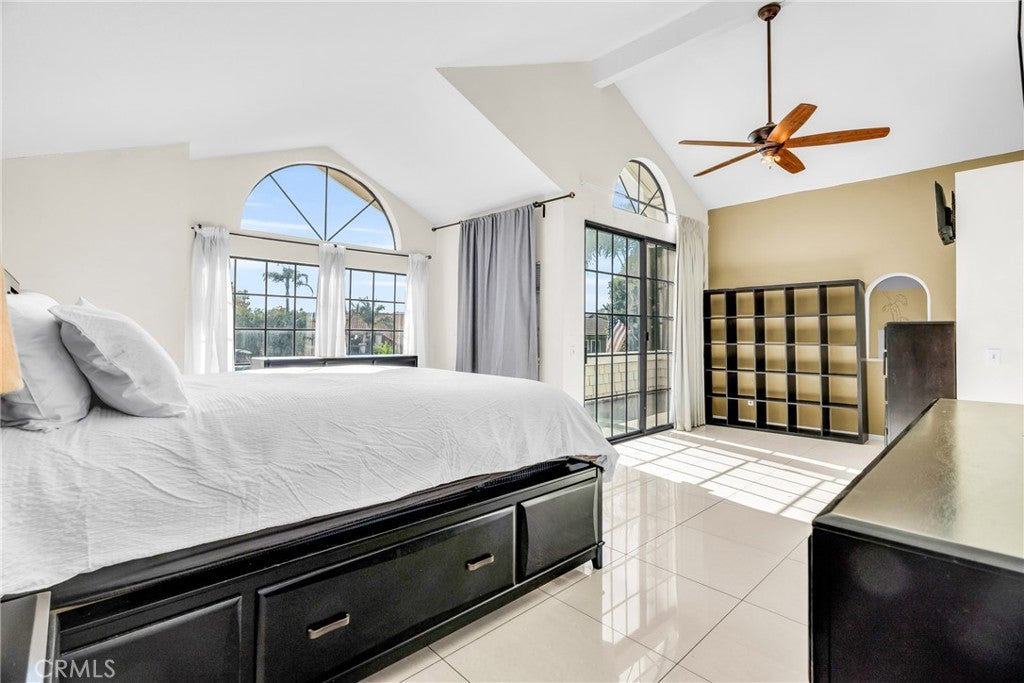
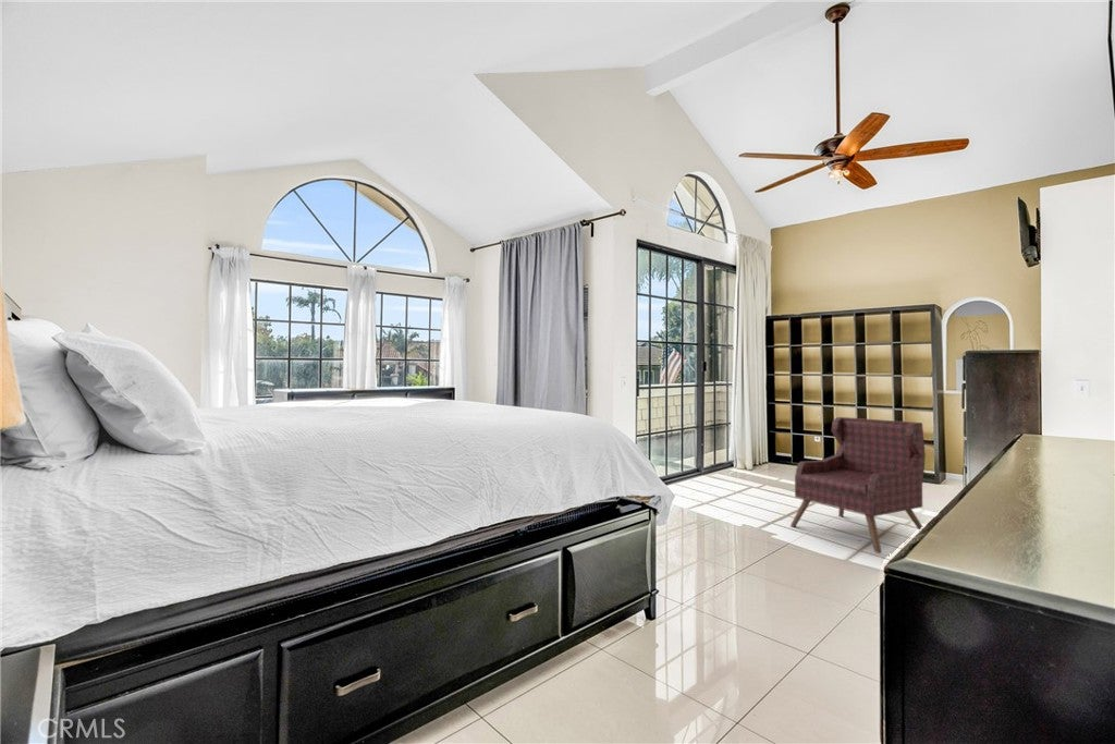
+ armchair [789,416,927,554]
